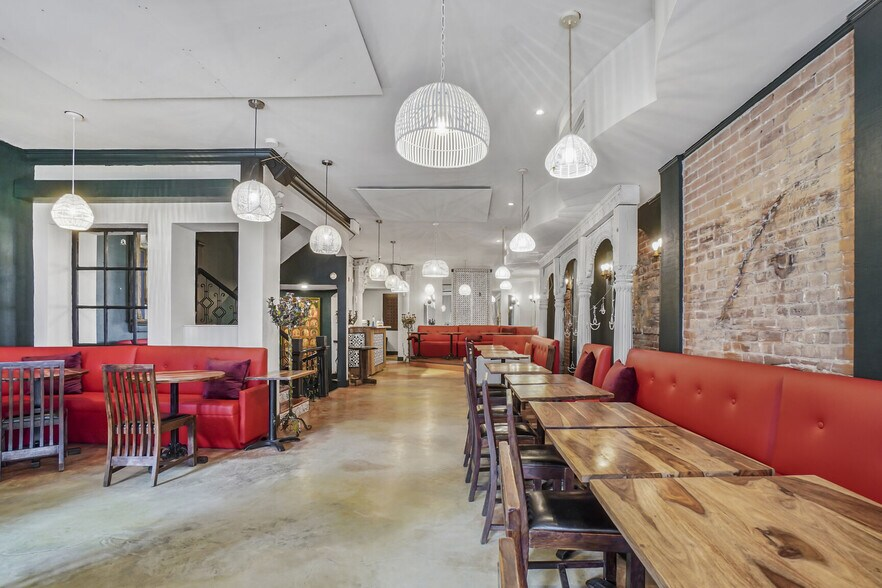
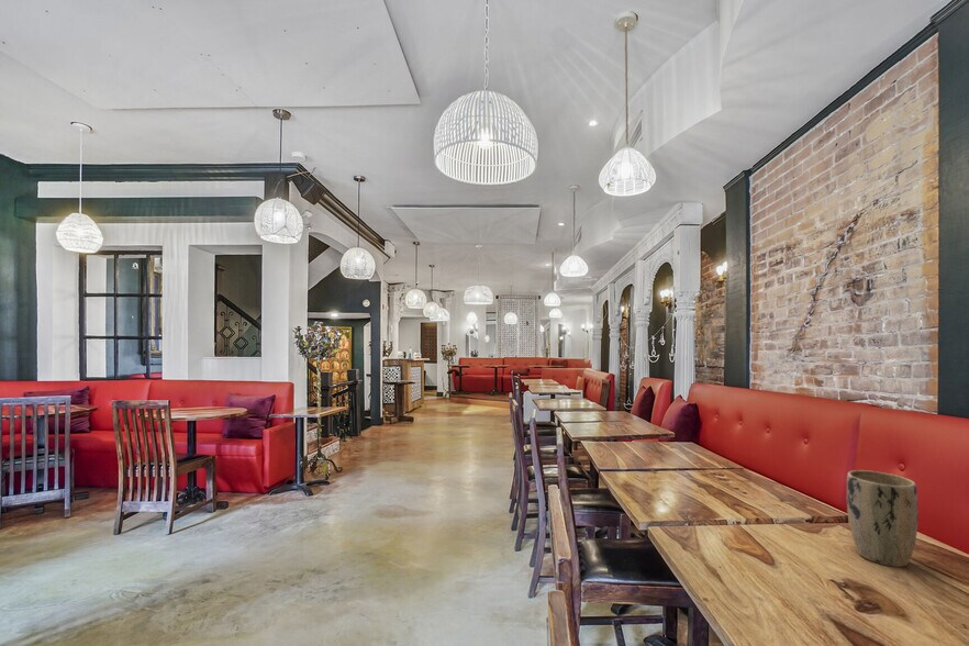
+ plant pot [846,469,920,568]
